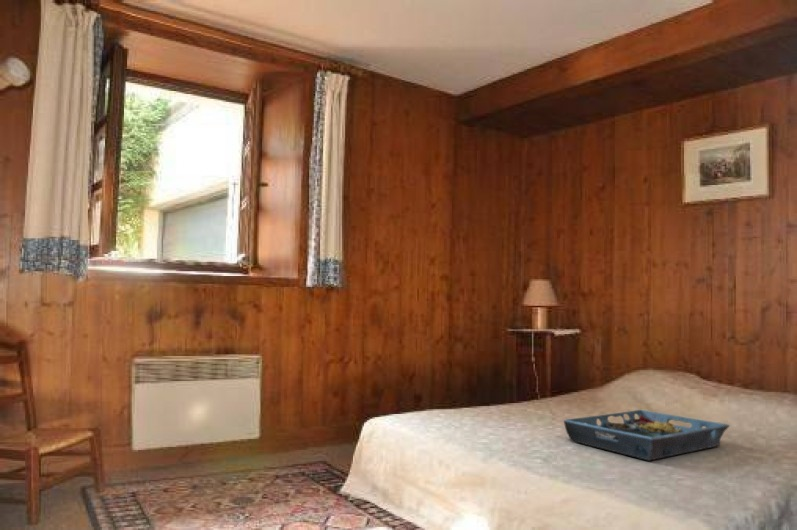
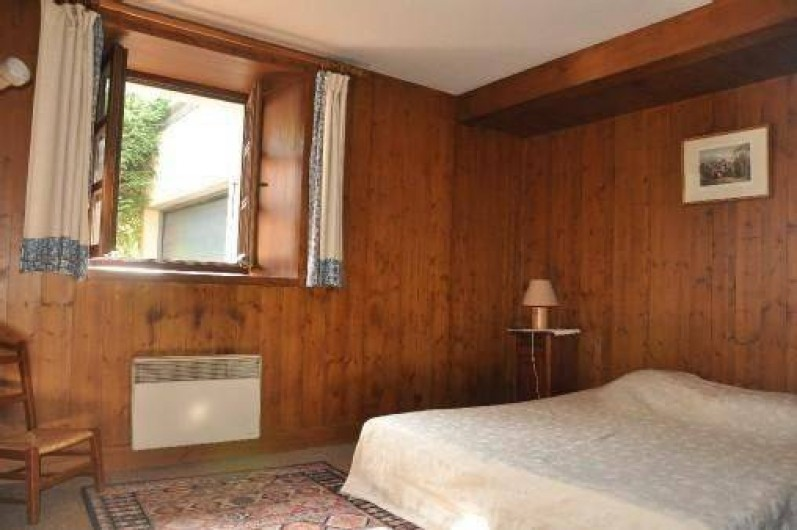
- serving tray [563,409,730,462]
